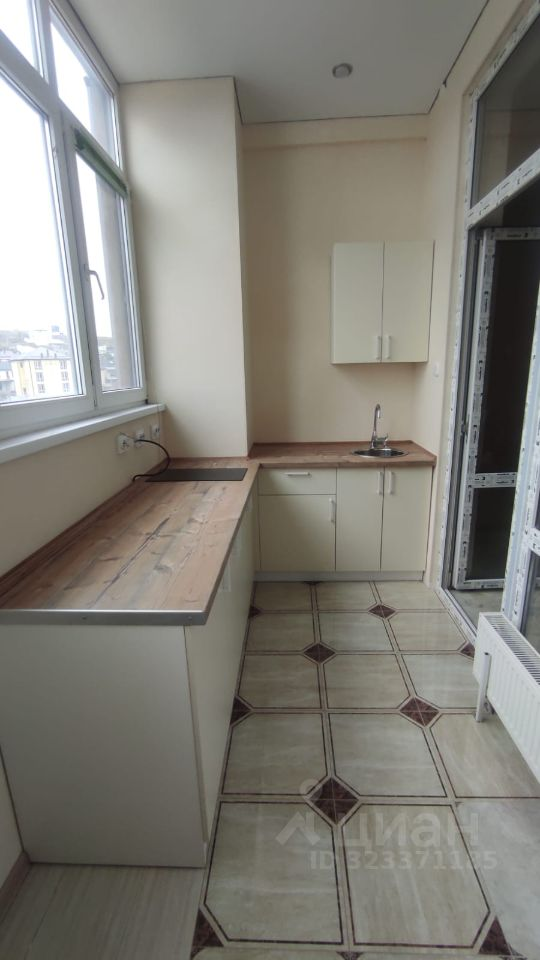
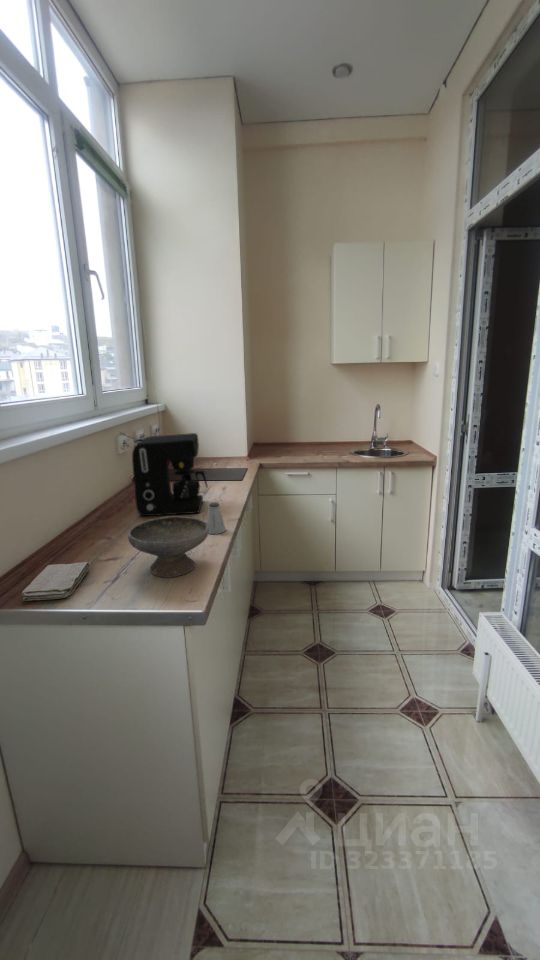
+ washcloth [21,561,90,602]
+ coffee maker [131,432,209,517]
+ saltshaker [206,501,227,535]
+ bowl [127,515,209,579]
